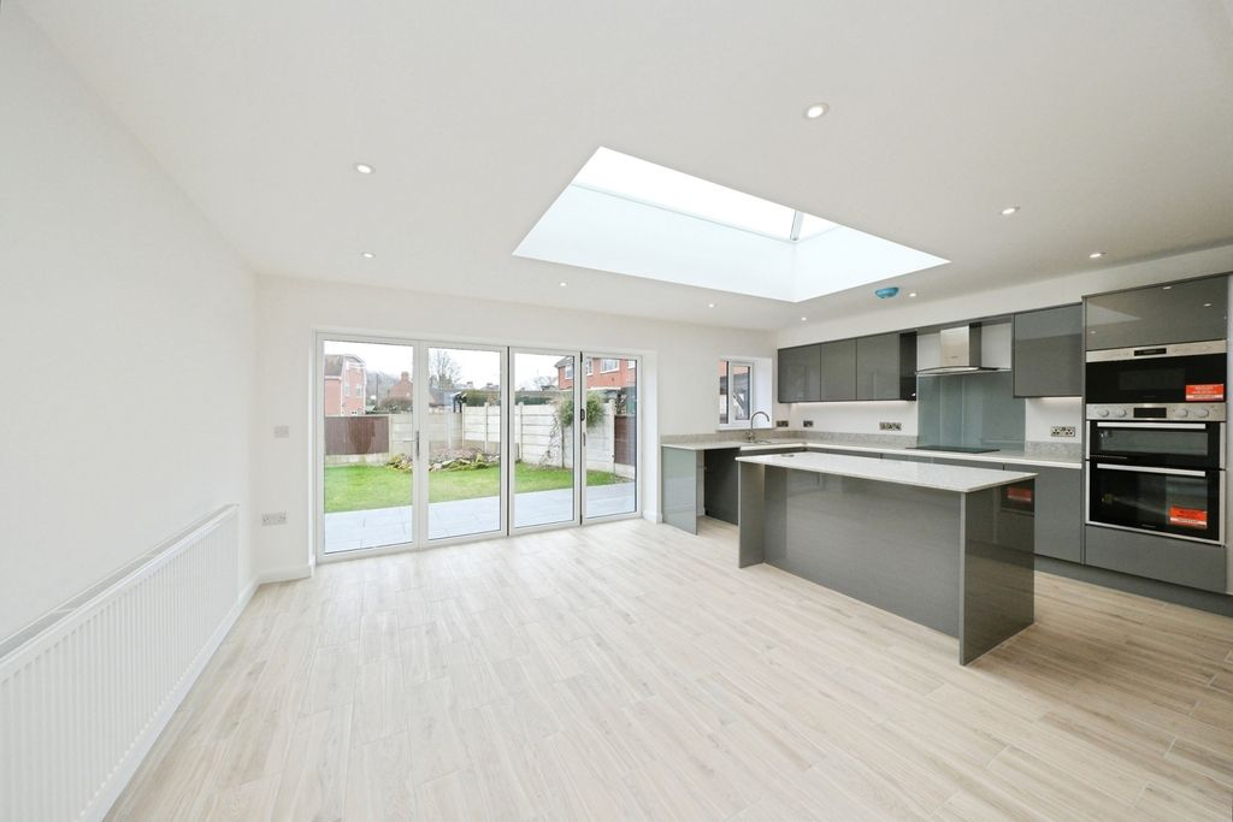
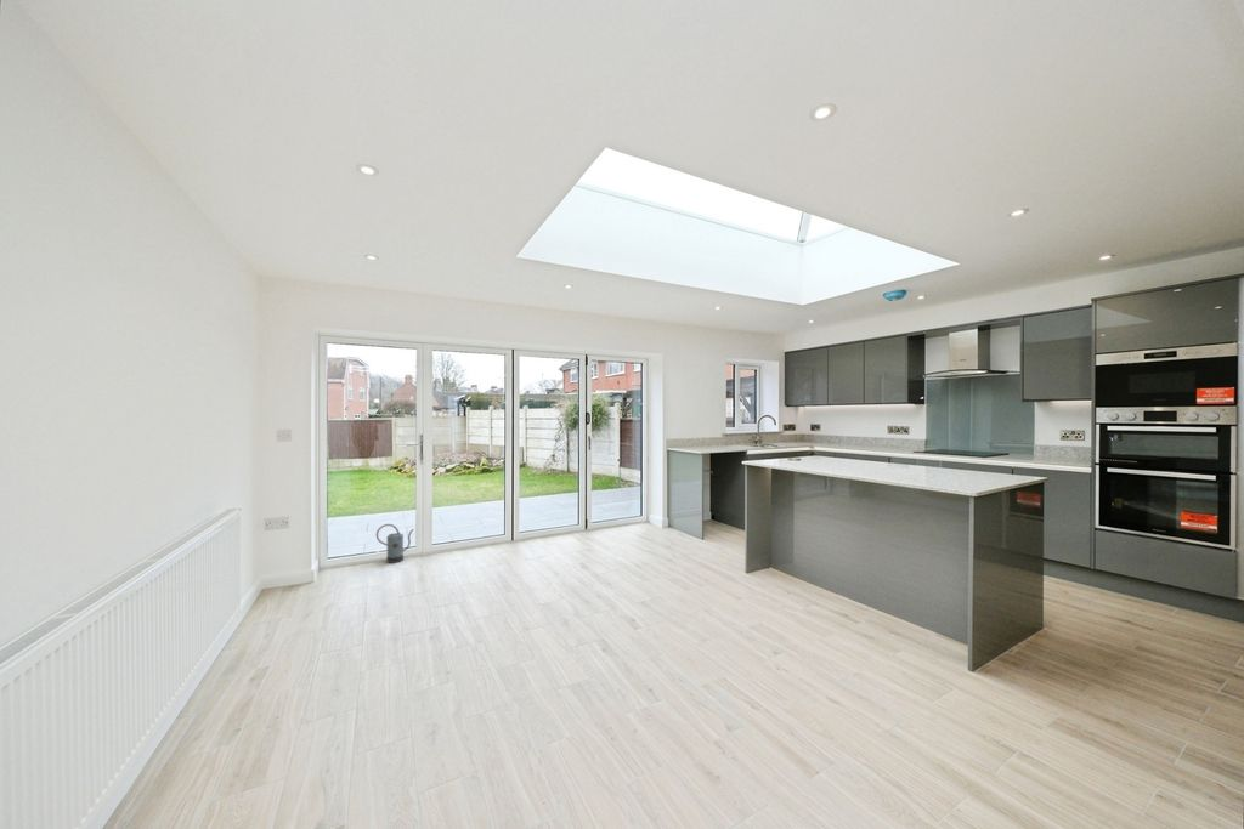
+ watering can [375,523,414,564]
